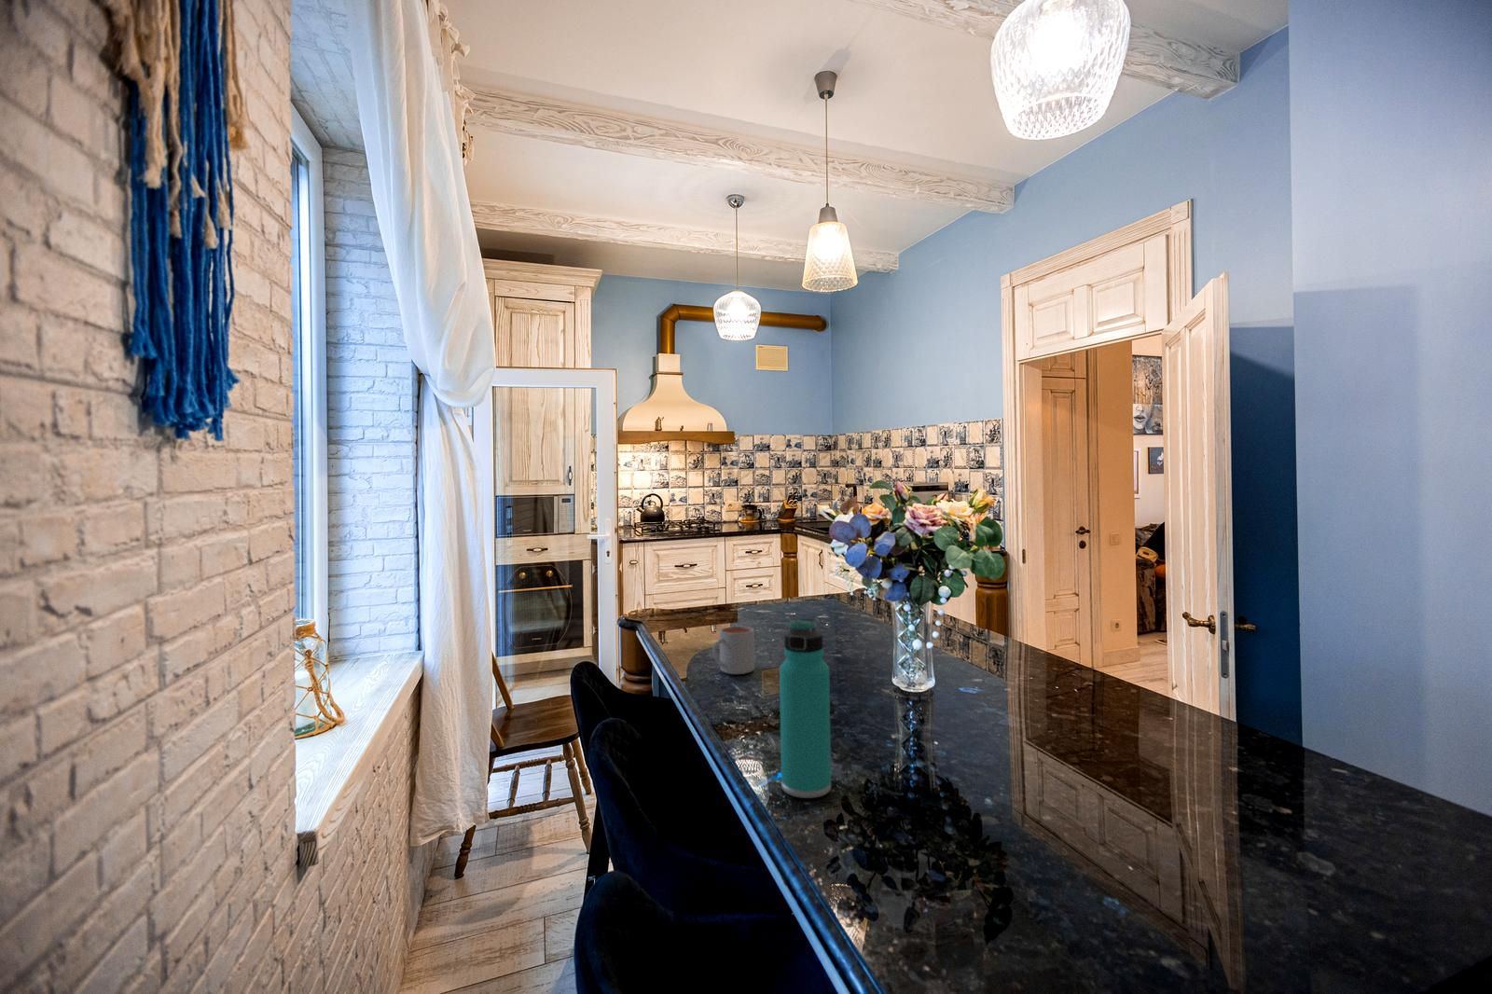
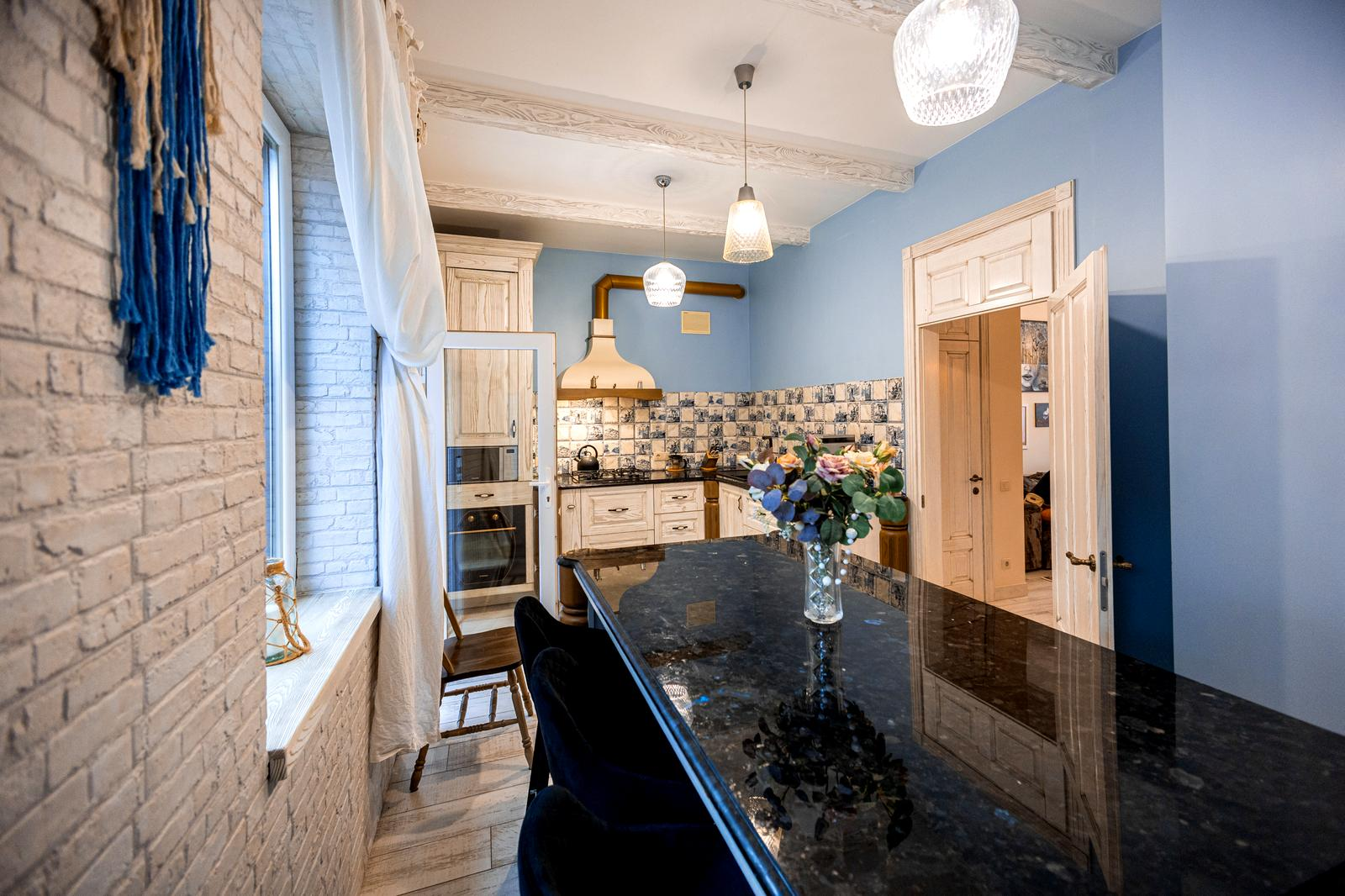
- mug [711,626,755,676]
- thermos bottle [779,617,832,799]
